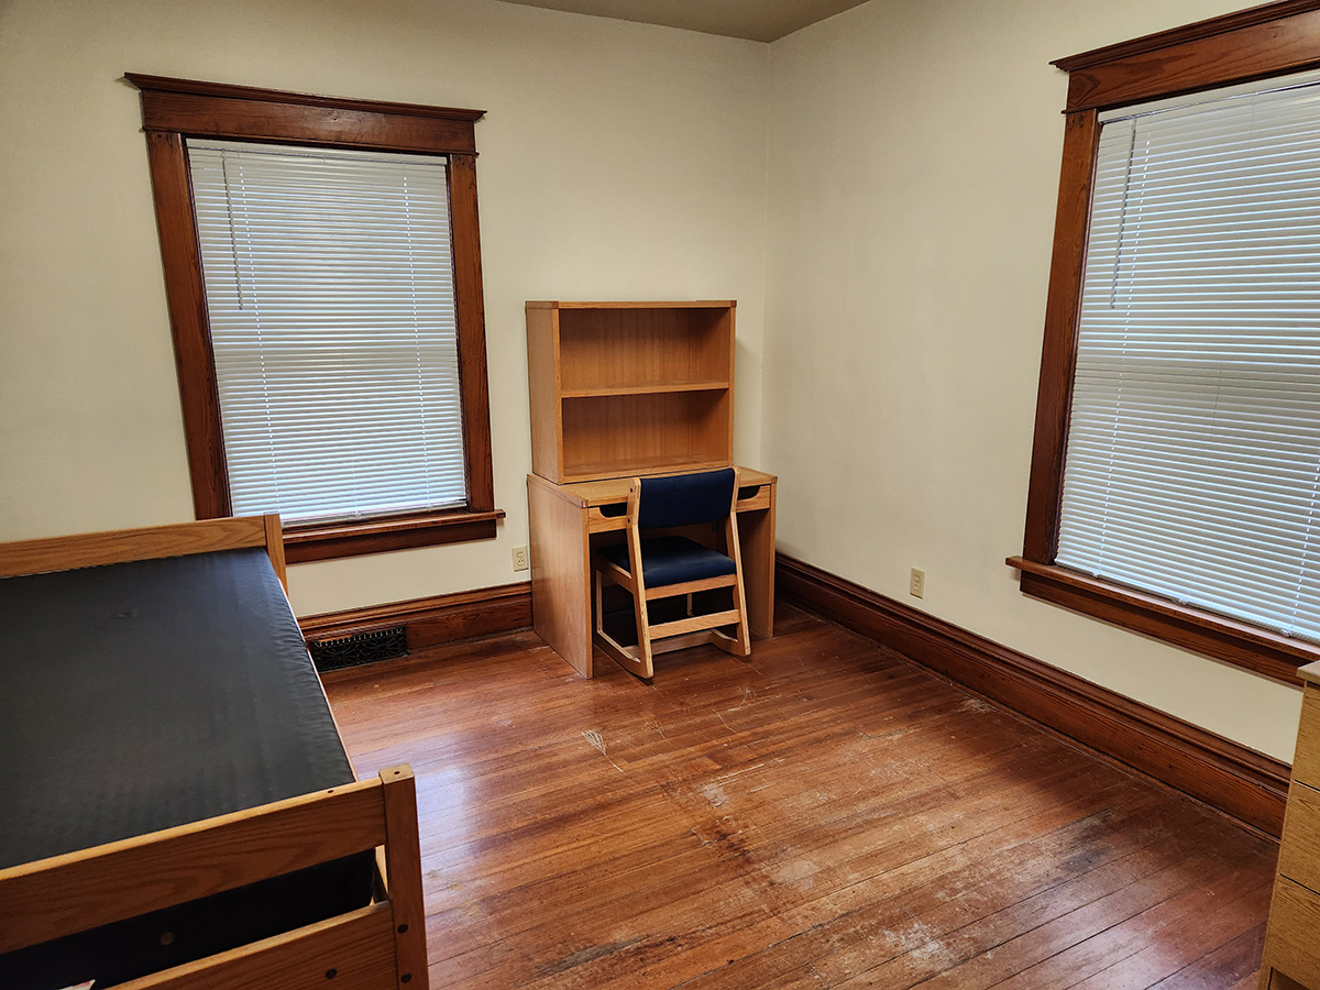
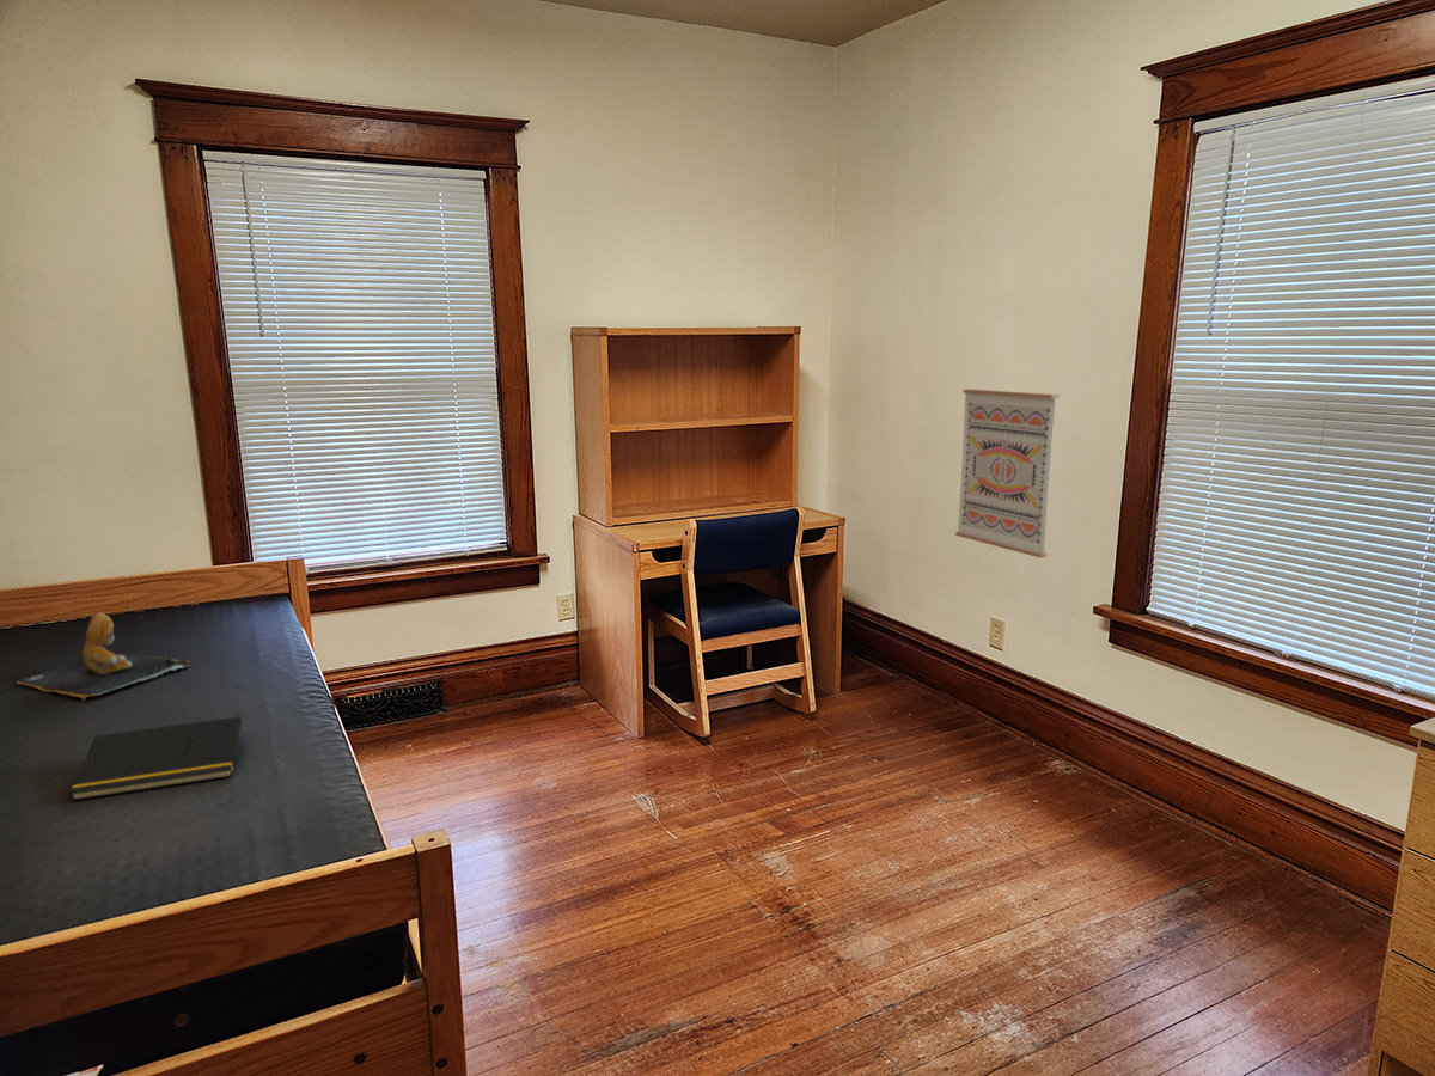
+ notepad [69,715,243,802]
+ wall art [954,389,1060,560]
+ teddy bear [14,611,190,702]
